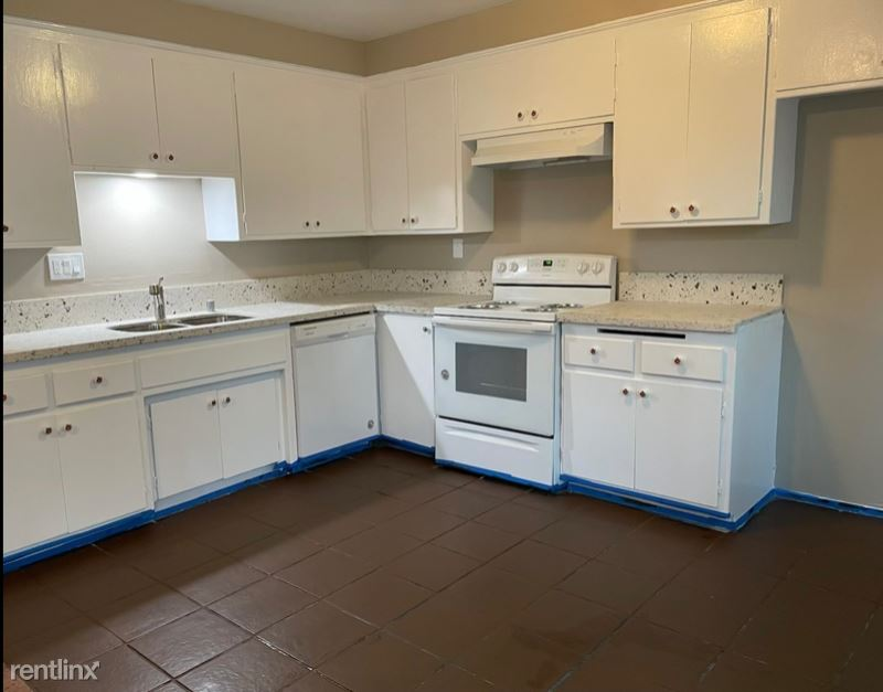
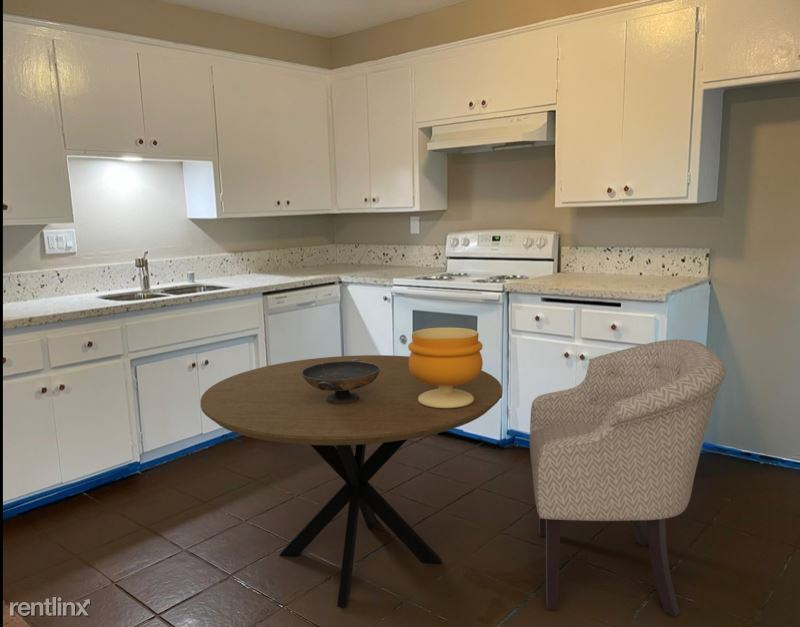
+ decorative bowl [301,358,381,404]
+ chair [529,338,727,618]
+ dining table [200,354,503,608]
+ footed bowl [407,326,484,409]
